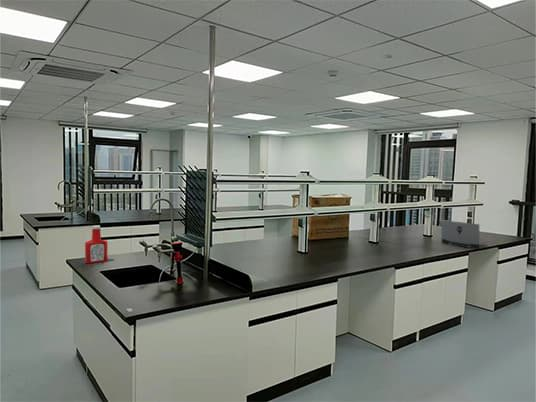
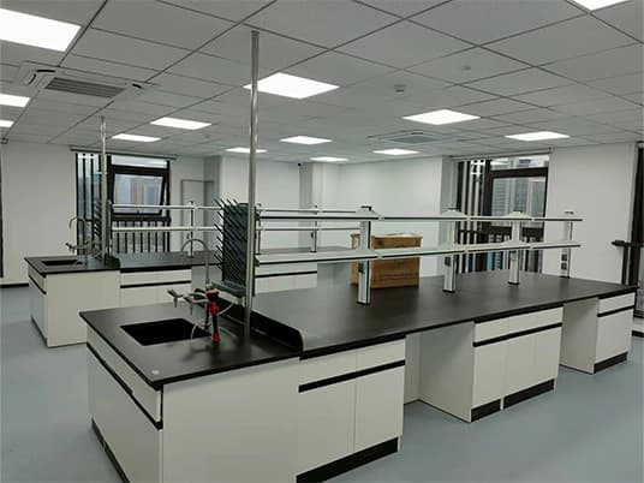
- laptop [440,219,489,250]
- soap bottle [84,225,109,264]
